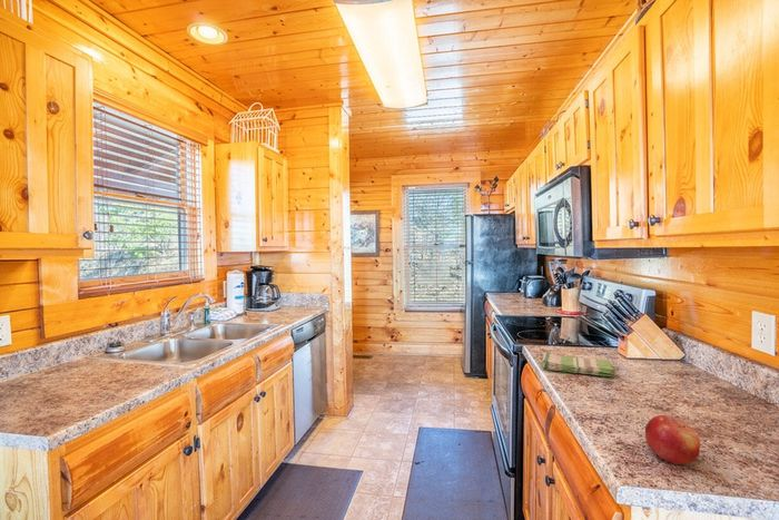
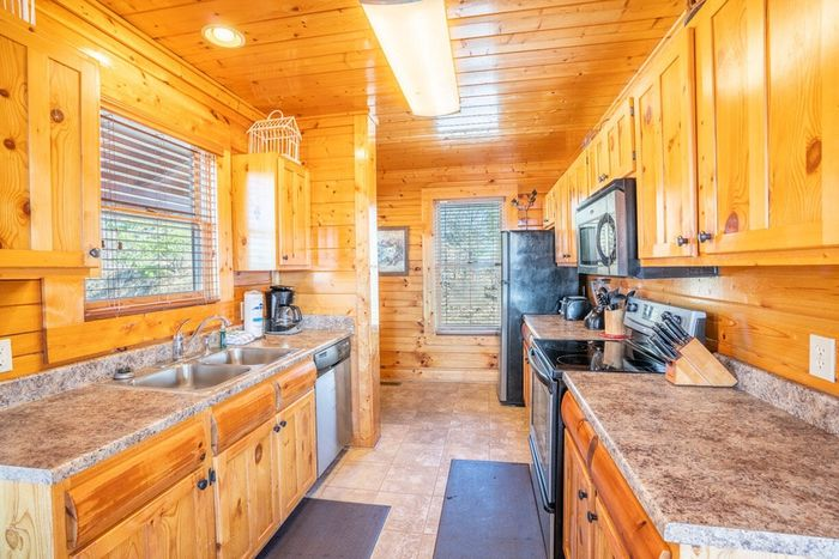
- dish towel [541,351,615,377]
- fruit [644,414,701,465]
